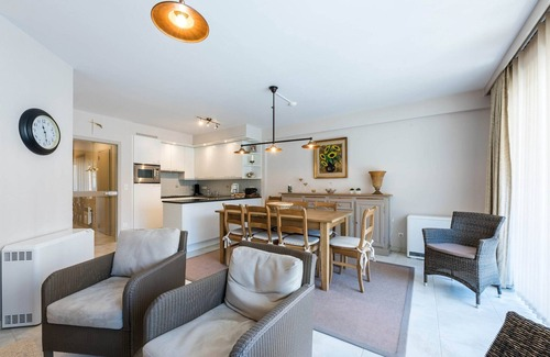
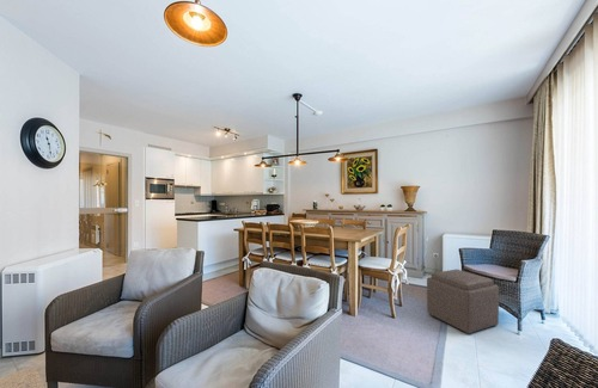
+ ottoman [426,269,500,334]
